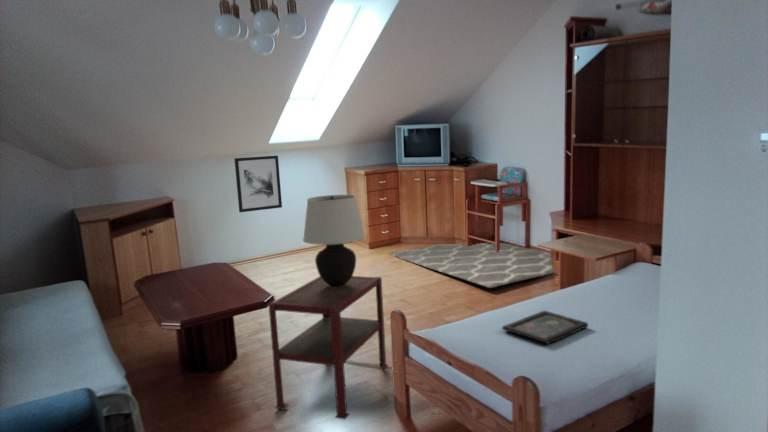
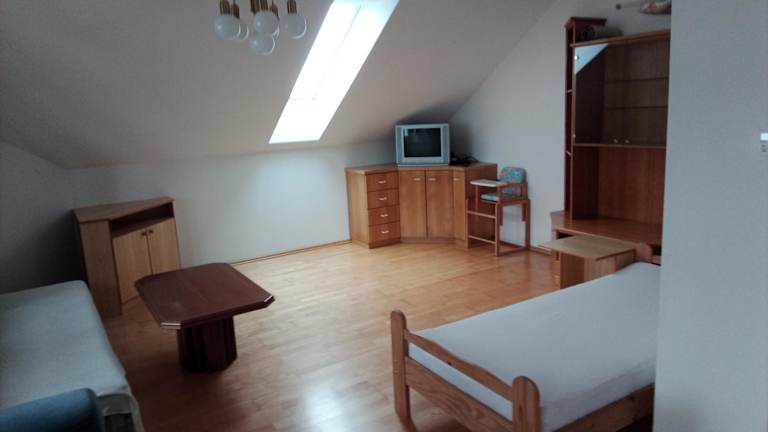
- table lamp [302,194,367,287]
- side table [268,275,387,420]
- rug [388,242,558,289]
- tray [501,310,589,345]
- wall art [233,155,283,213]
